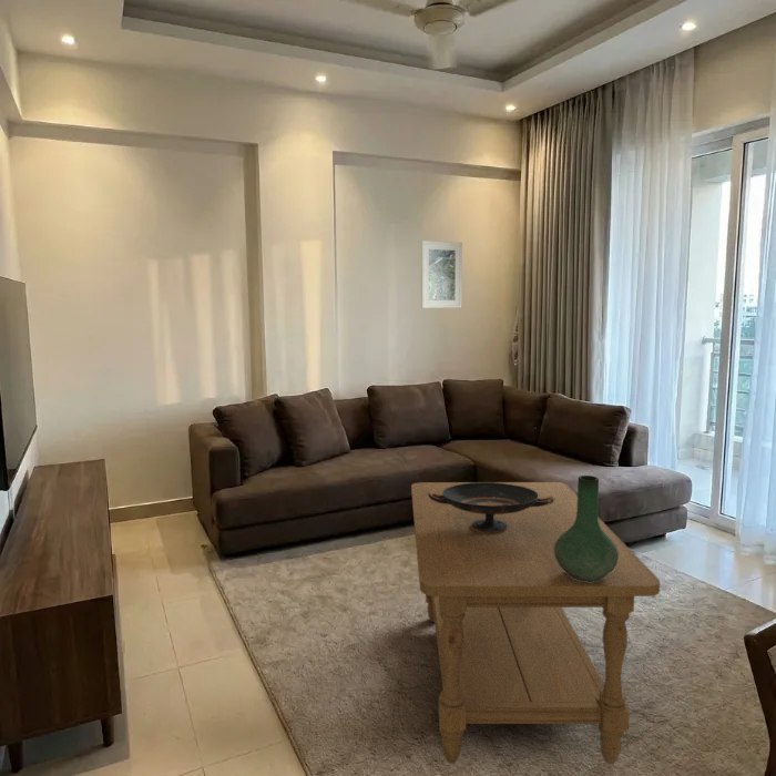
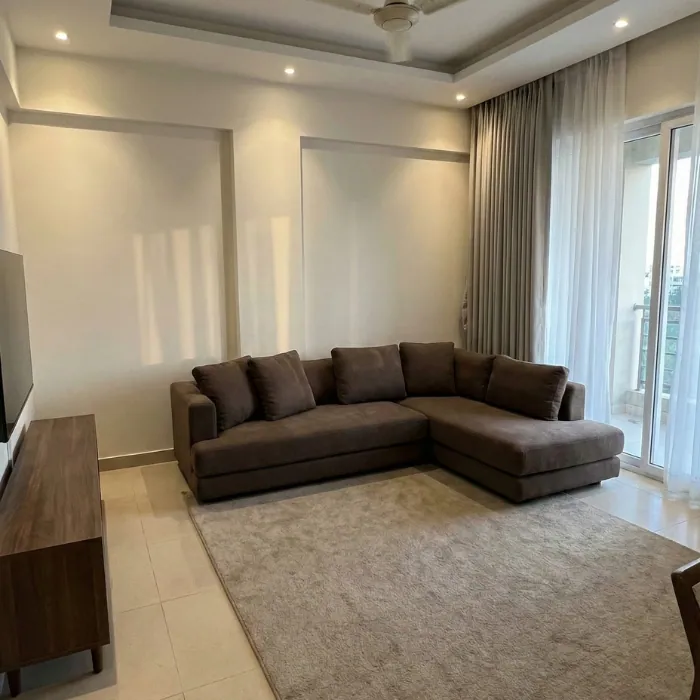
- coffee table [410,481,661,765]
- decorative bowl [429,481,554,533]
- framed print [420,239,463,309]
- vase [554,474,619,582]
